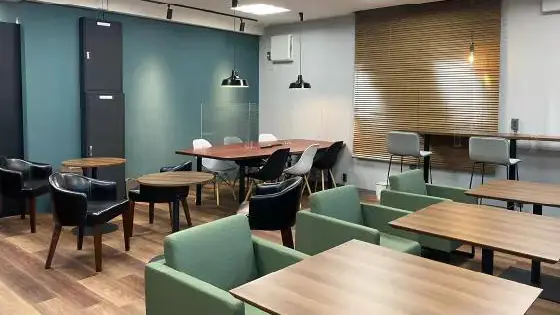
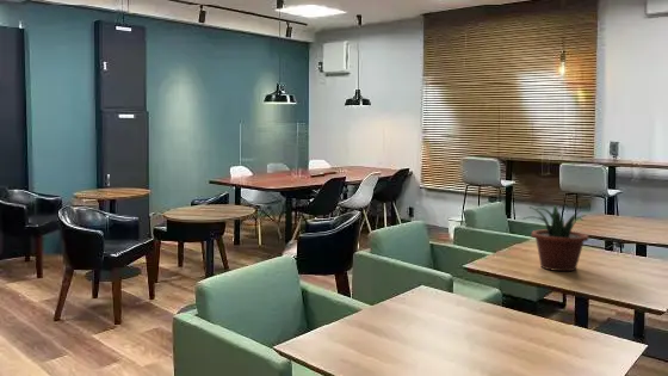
+ potted plant [521,204,589,272]
